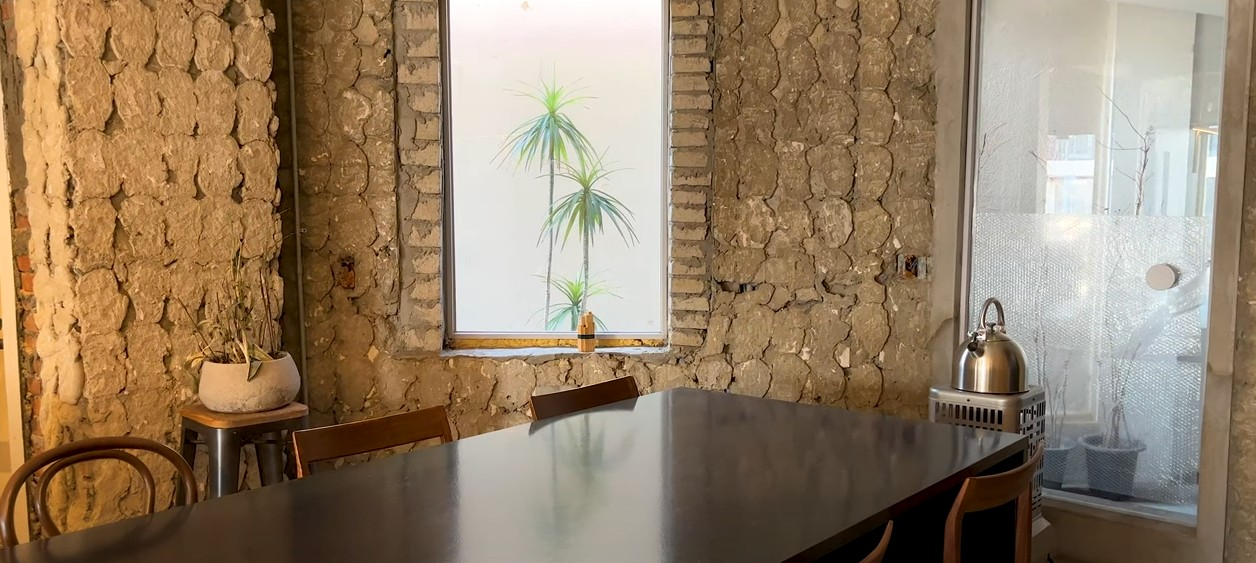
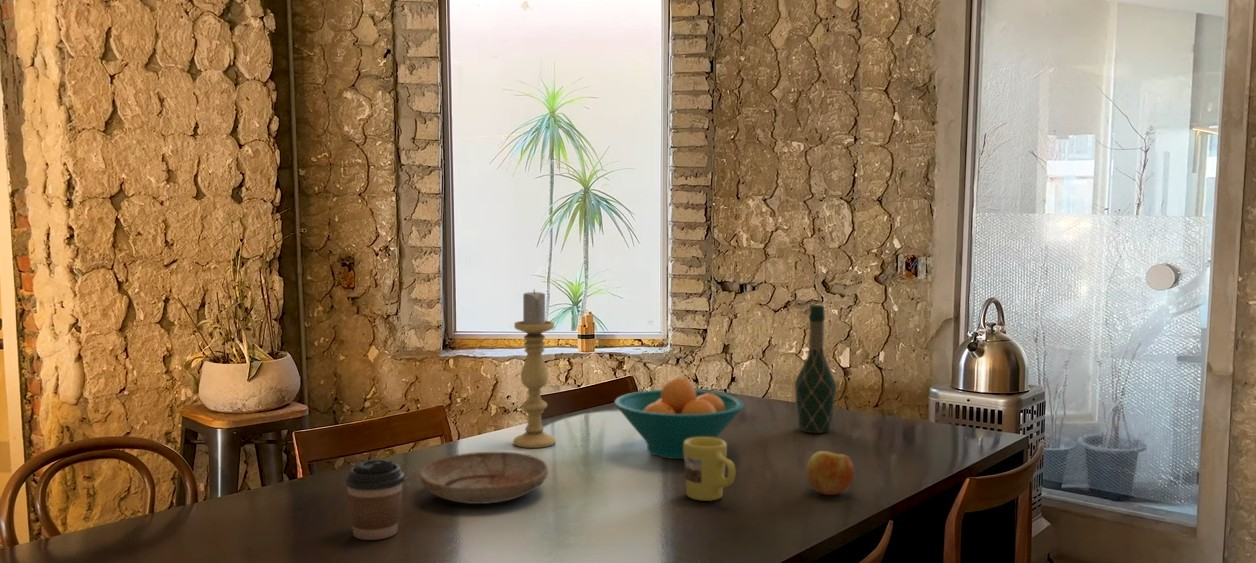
+ apple [805,450,855,496]
+ fruit bowl [613,377,745,460]
+ ceramic bowl [419,451,549,505]
+ mug [683,437,737,502]
+ coffee cup [344,458,405,541]
+ candle holder [512,288,556,449]
+ wine bottle [794,304,837,434]
